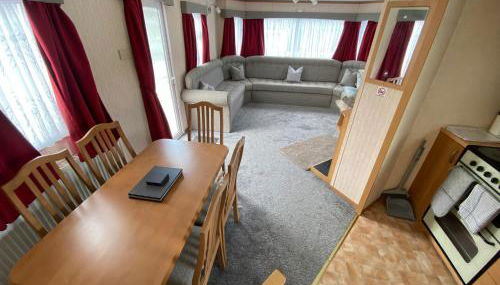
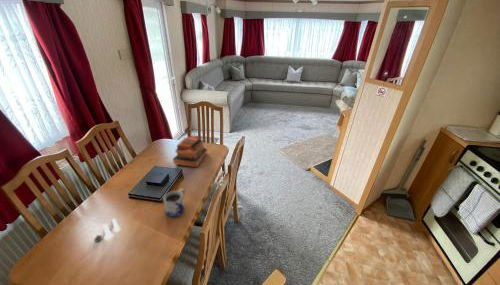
+ salt and pepper shaker set [93,217,122,243]
+ mug [162,188,186,218]
+ book [172,134,208,168]
